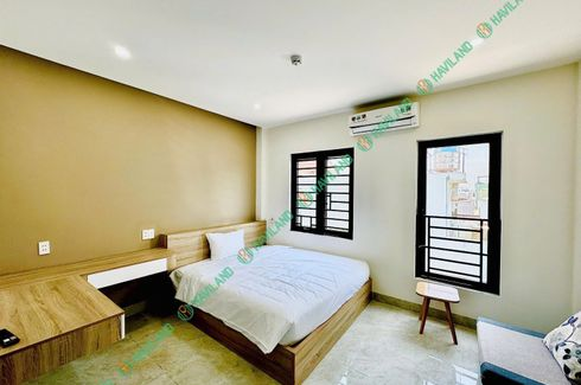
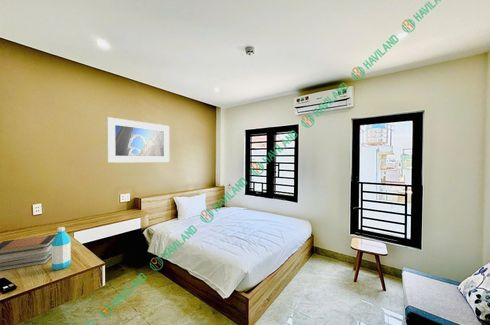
+ water bottle [51,226,72,271]
+ book stack [0,234,57,272]
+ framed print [106,116,170,164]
